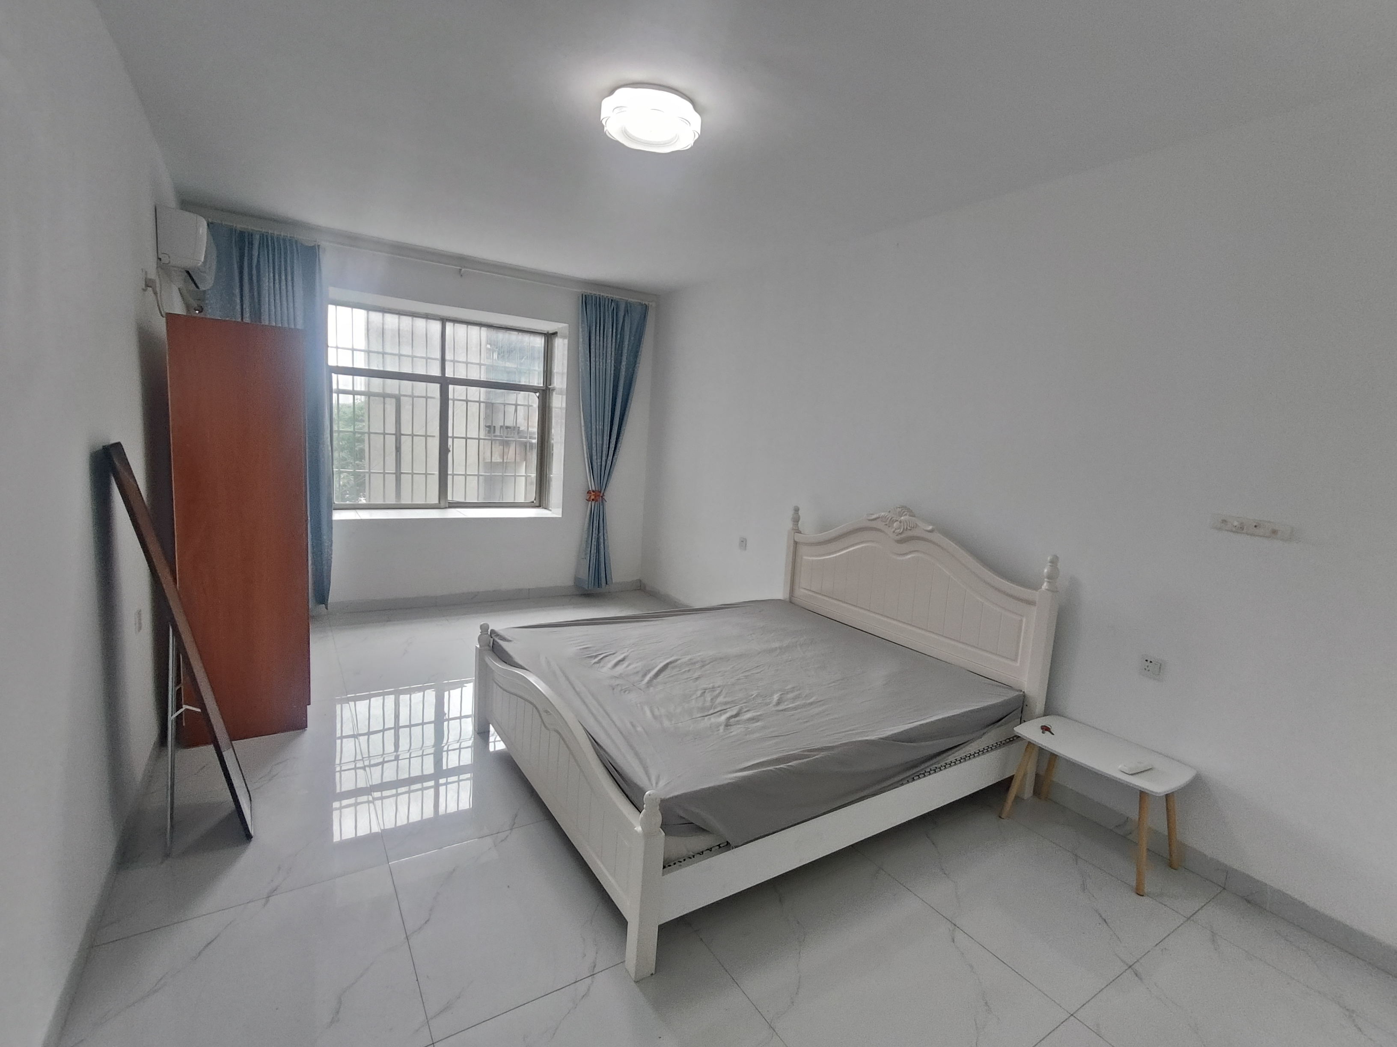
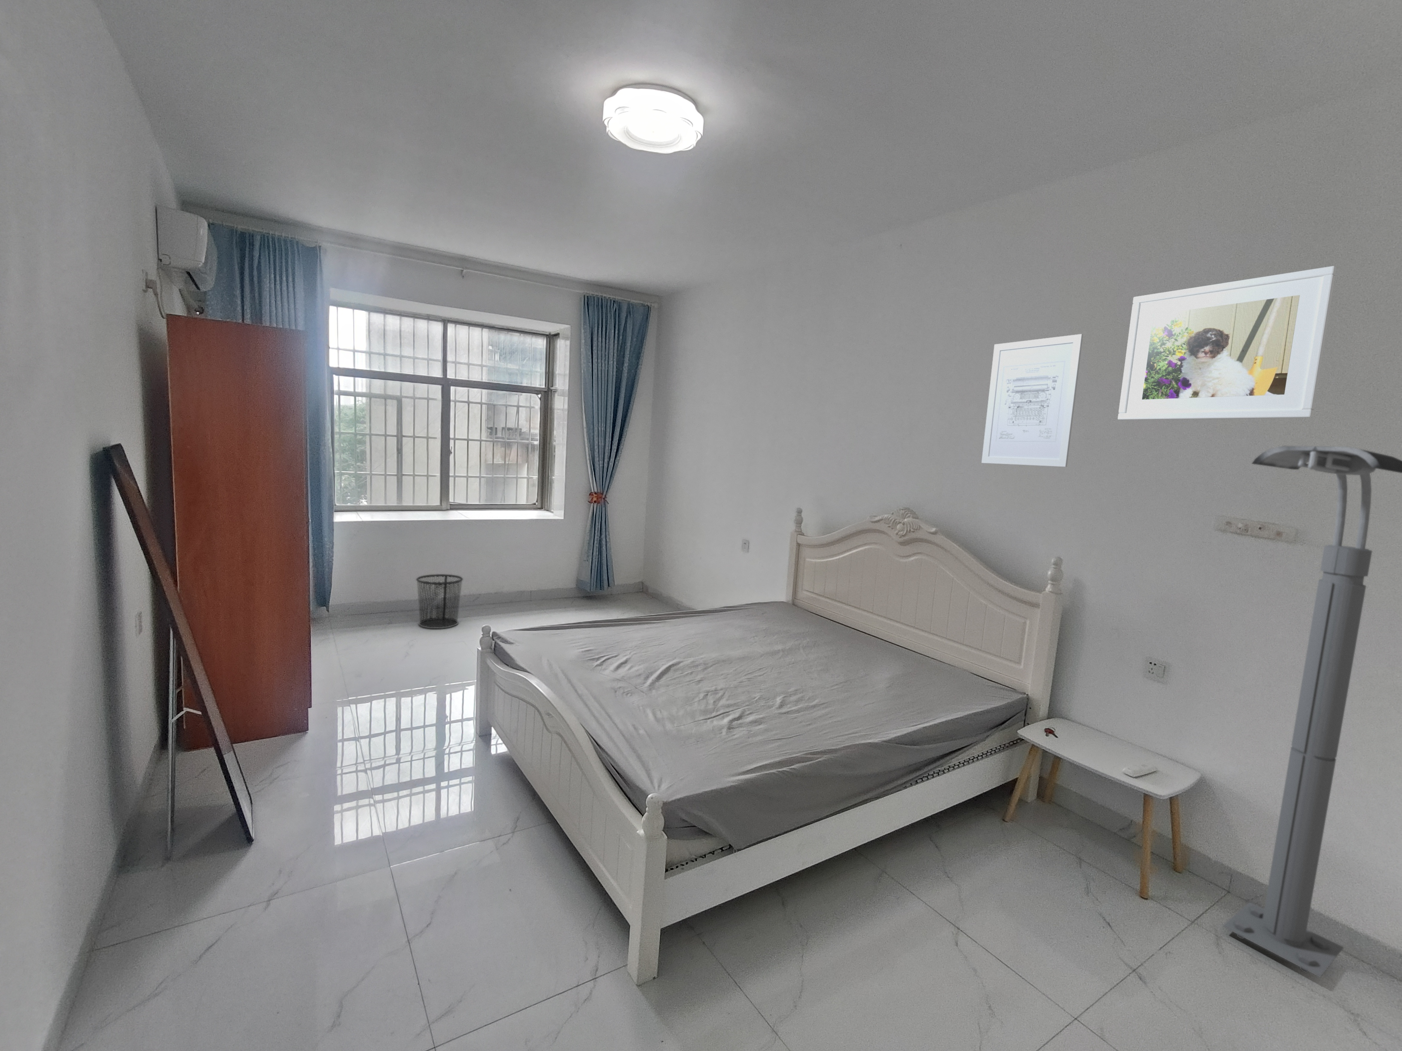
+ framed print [1117,266,1337,421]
+ floor lamp [1222,446,1402,977]
+ wall art [981,333,1084,467]
+ waste bin [415,574,464,629]
